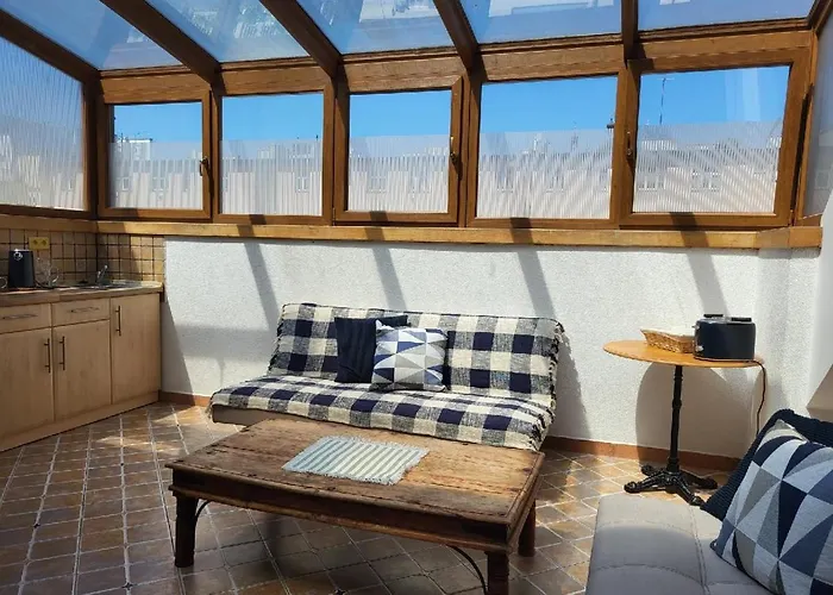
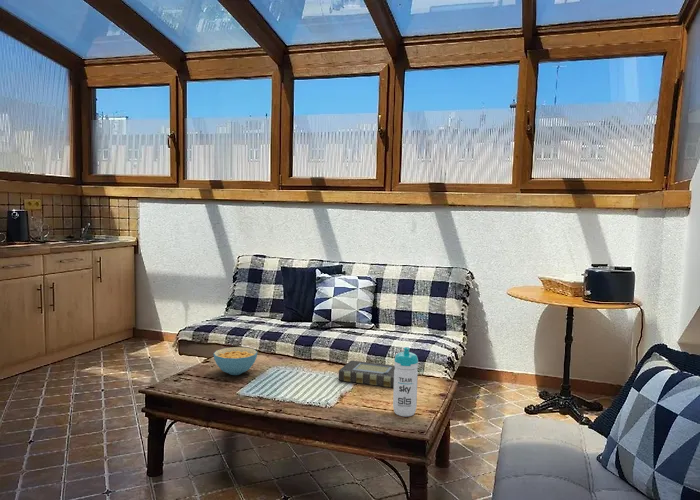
+ book [338,360,395,388]
+ water bottle [392,346,419,417]
+ cereal bowl [213,346,258,376]
